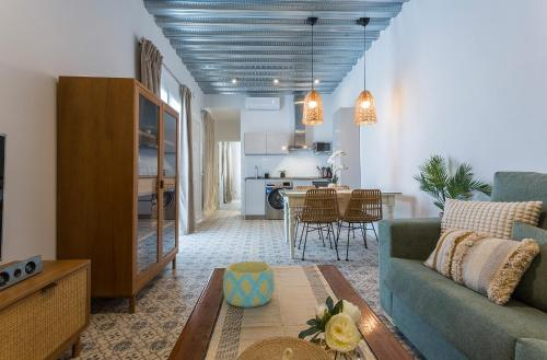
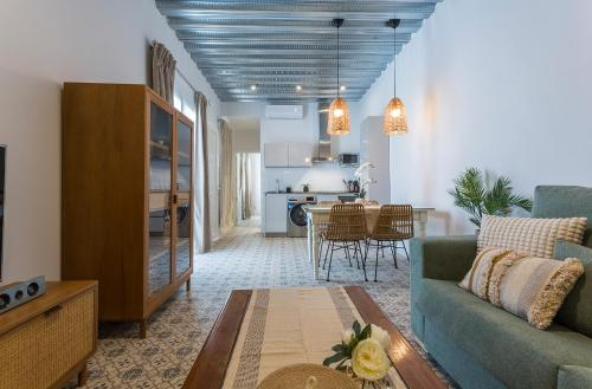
- bowl [222,260,276,309]
